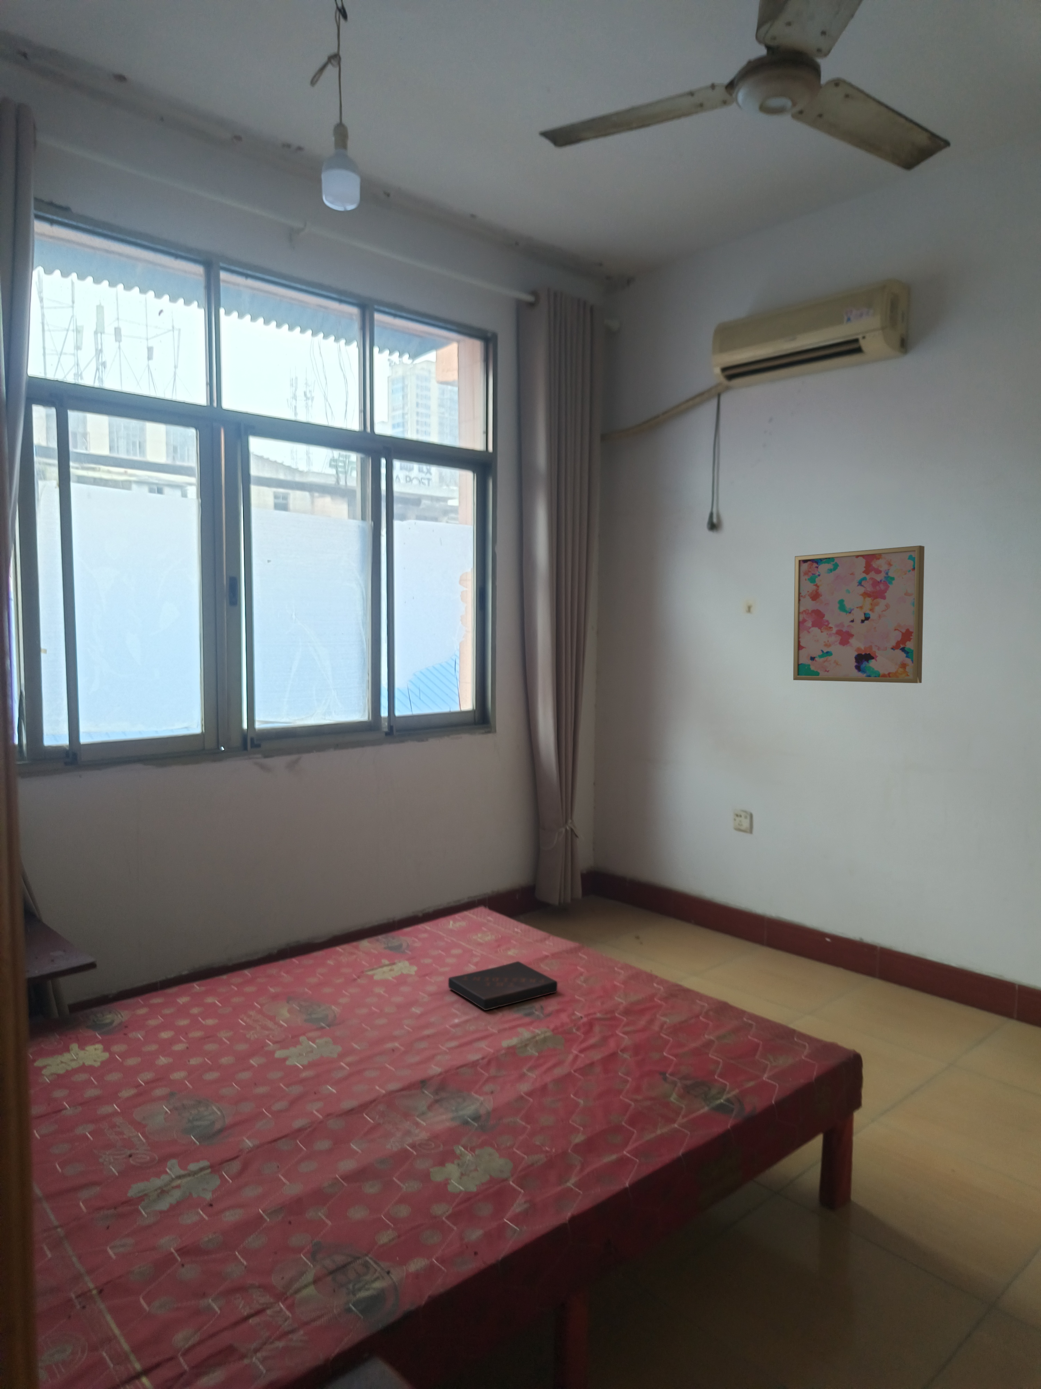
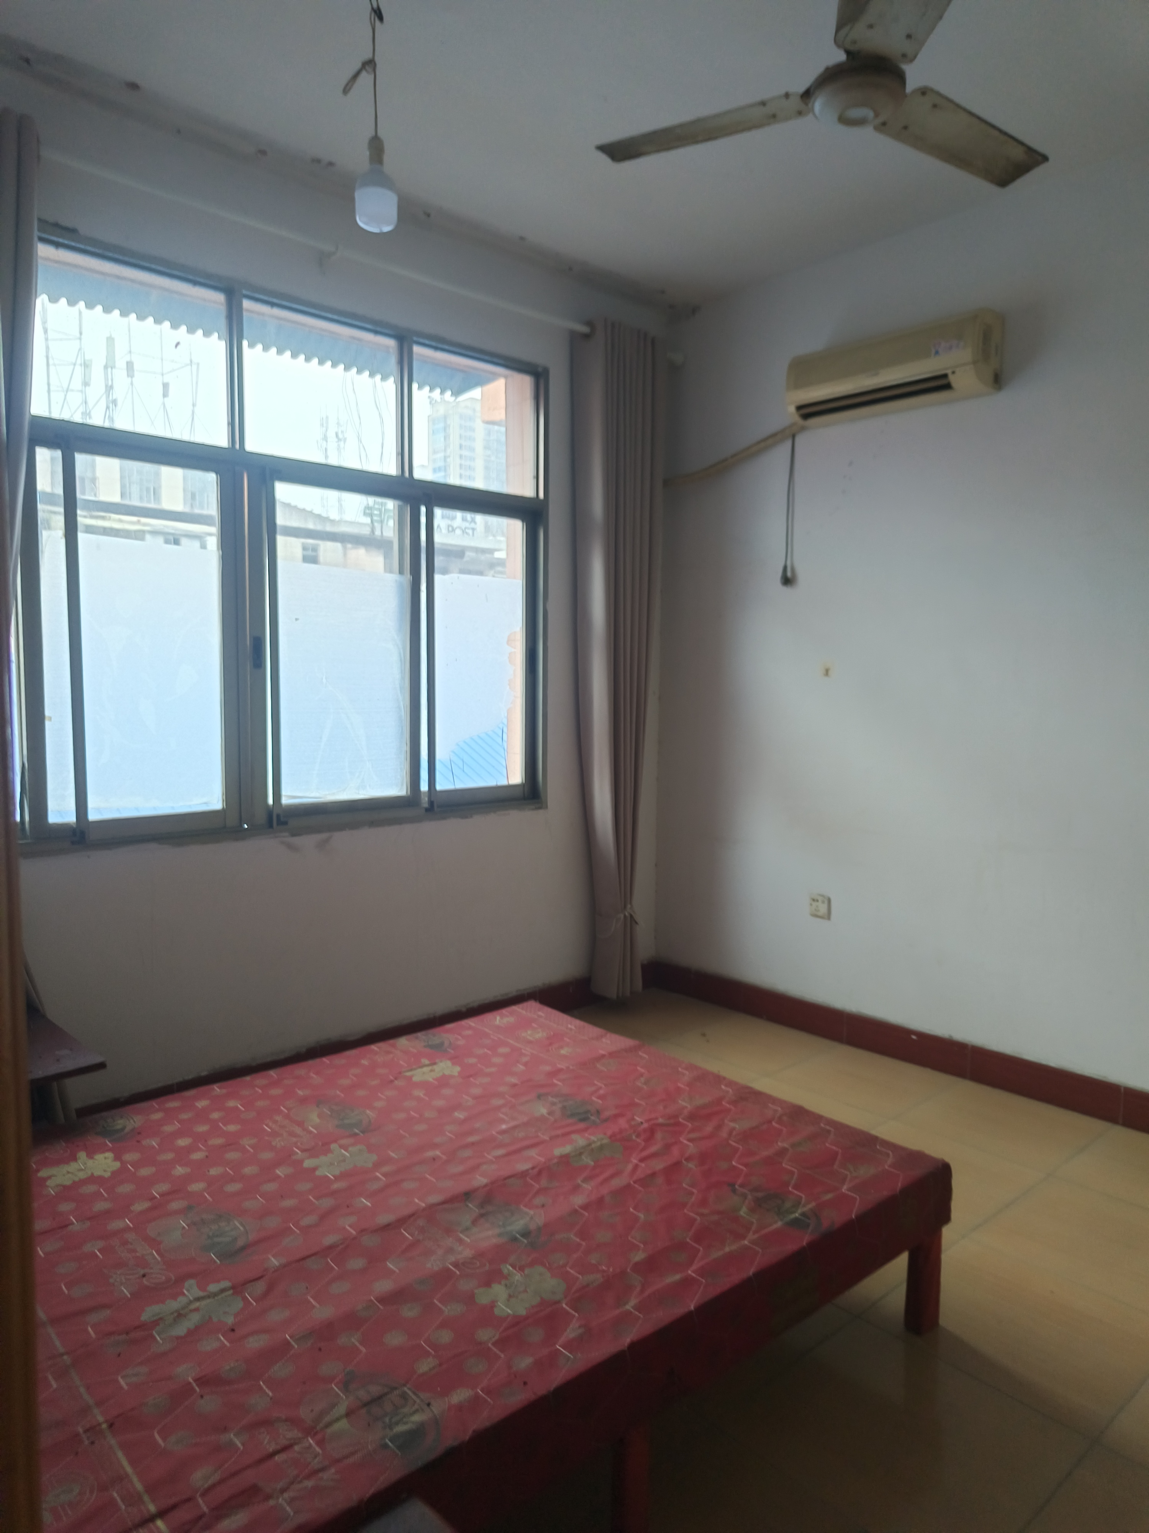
- book [448,961,558,1011]
- wall art [793,545,925,684]
